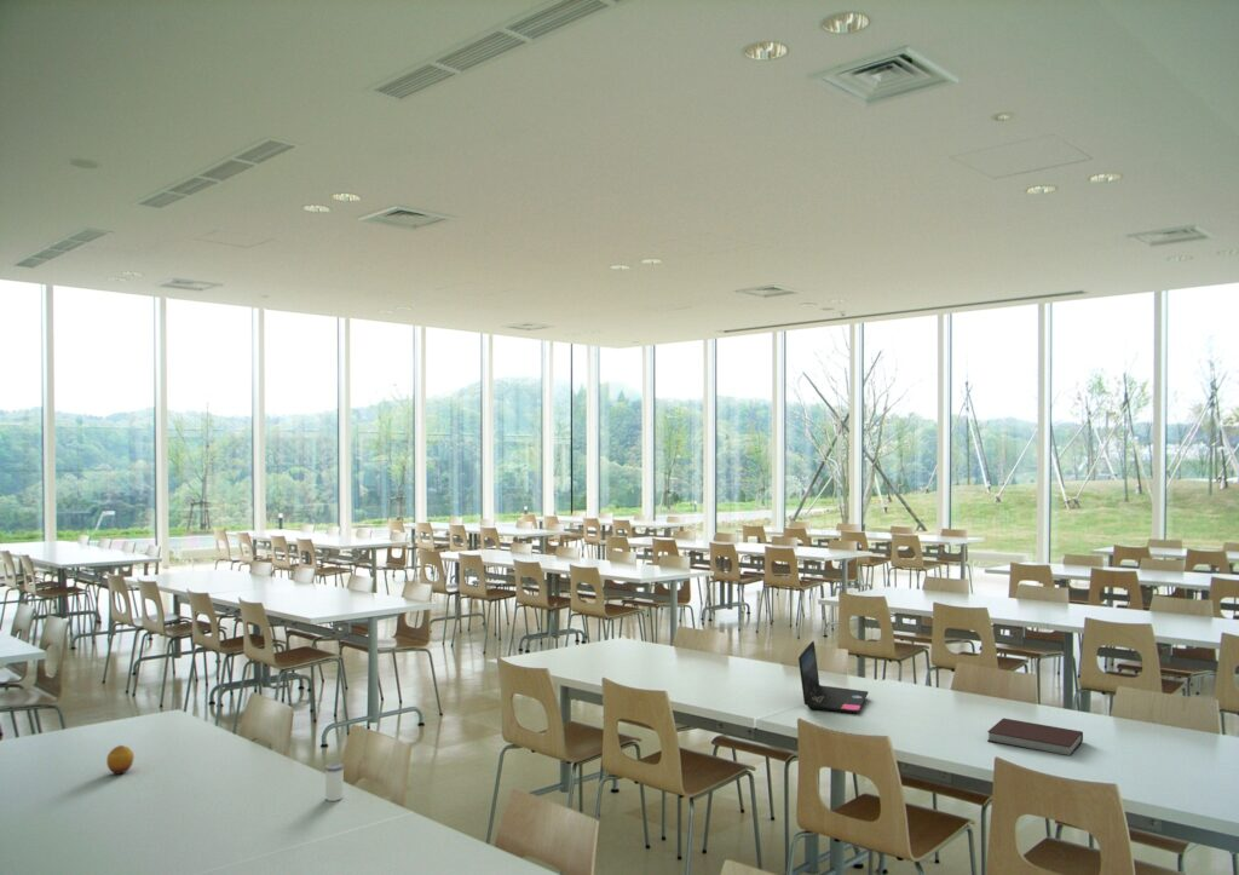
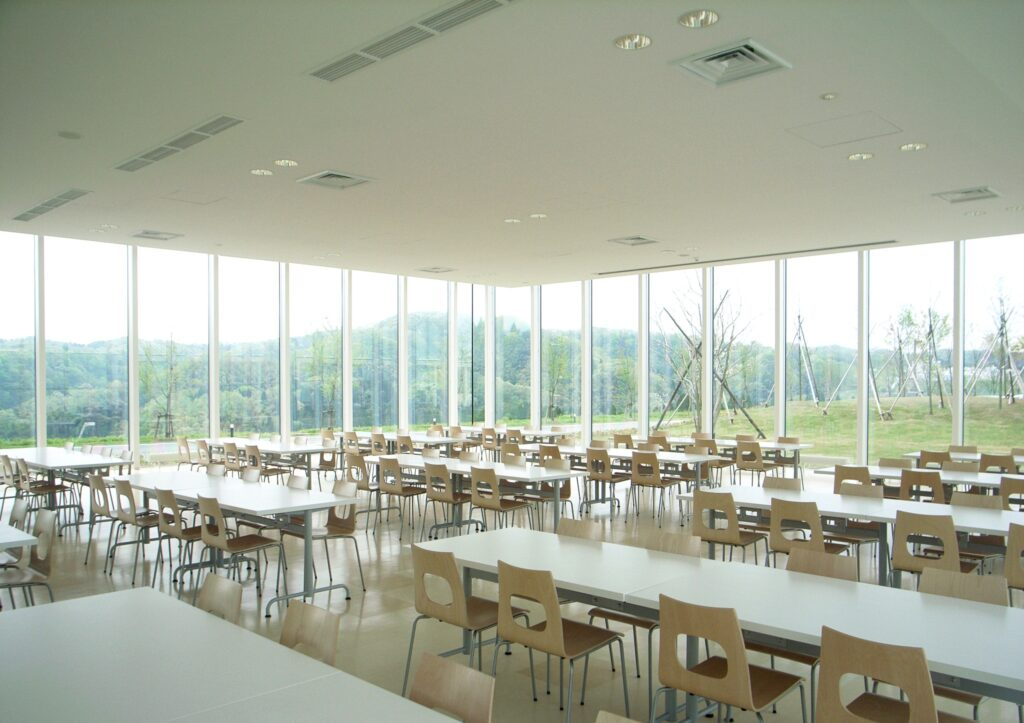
- salt shaker [323,761,345,802]
- laptop [797,640,869,714]
- notebook [986,716,1084,758]
- fruit [105,744,136,776]
